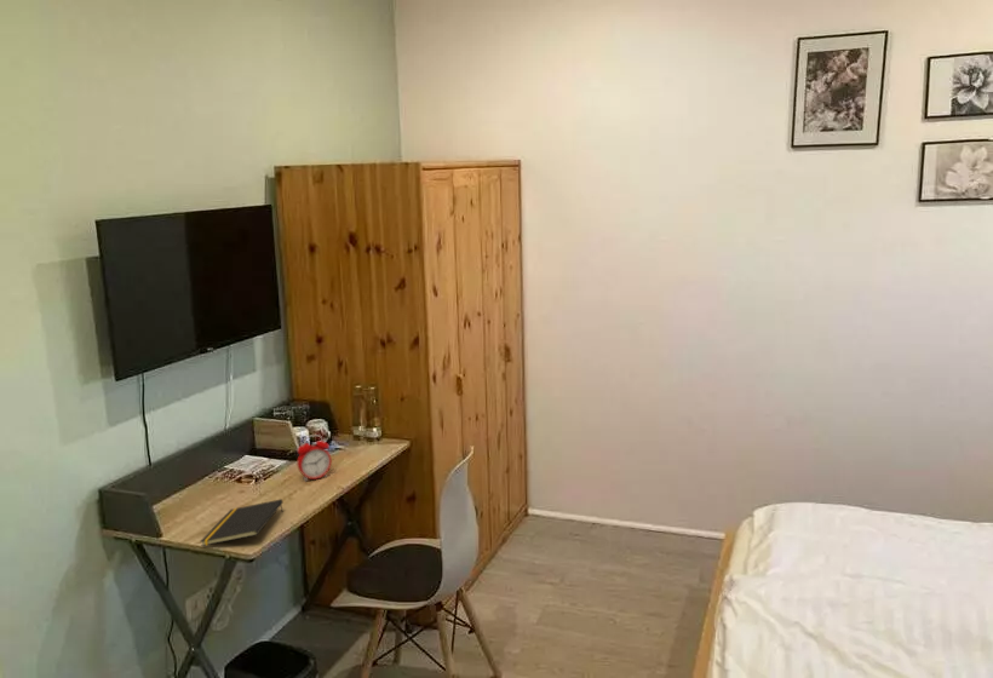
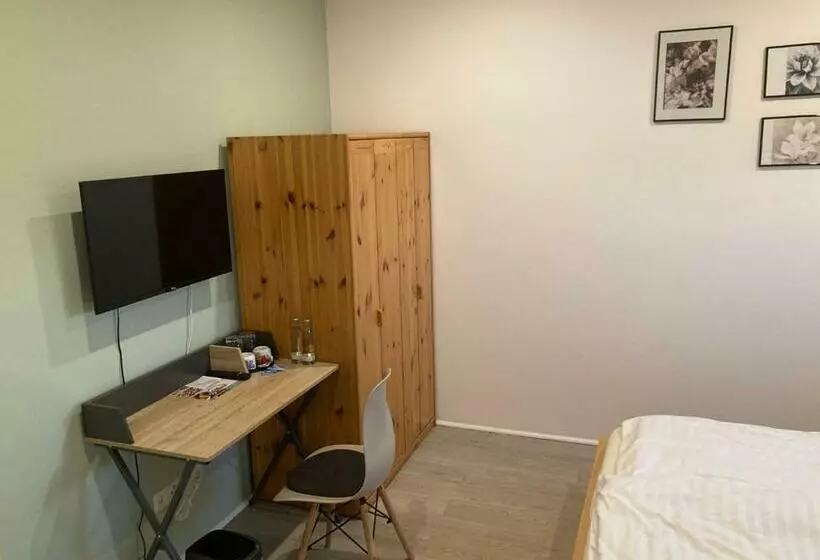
- notepad [199,498,285,547]
- alarm clock [295,433,333,482]
